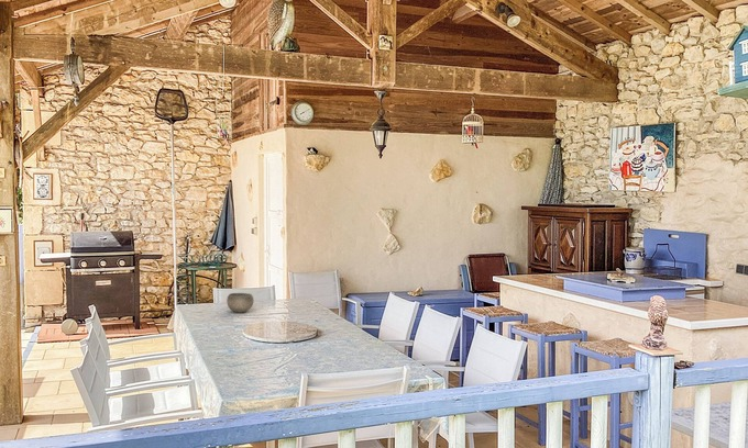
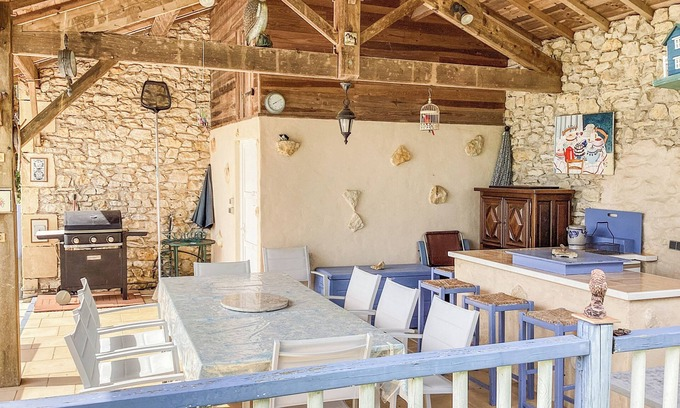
- bowl [226,292,255,314]
